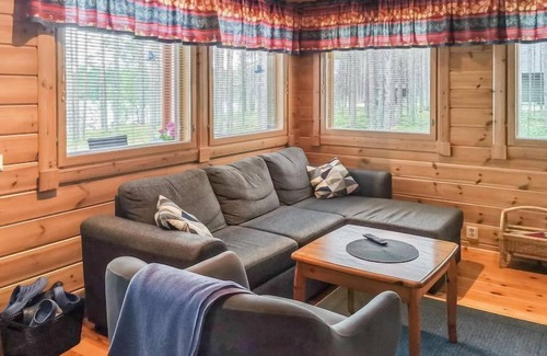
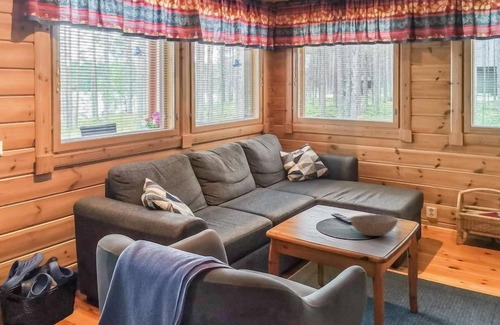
+ bowl [349,213,399,237]
